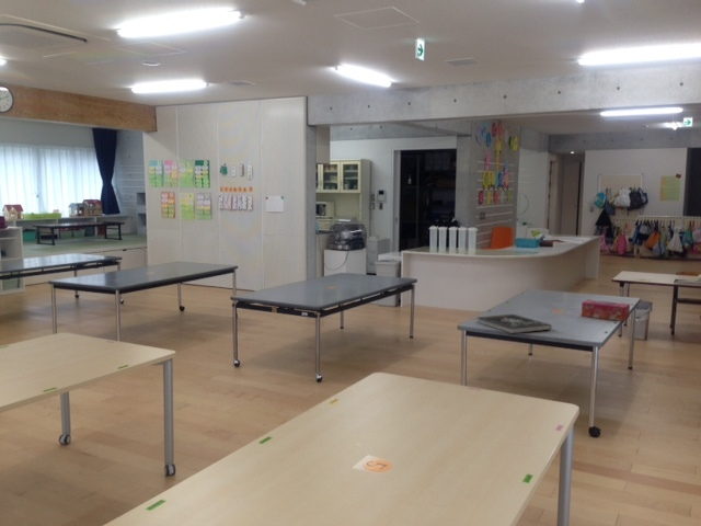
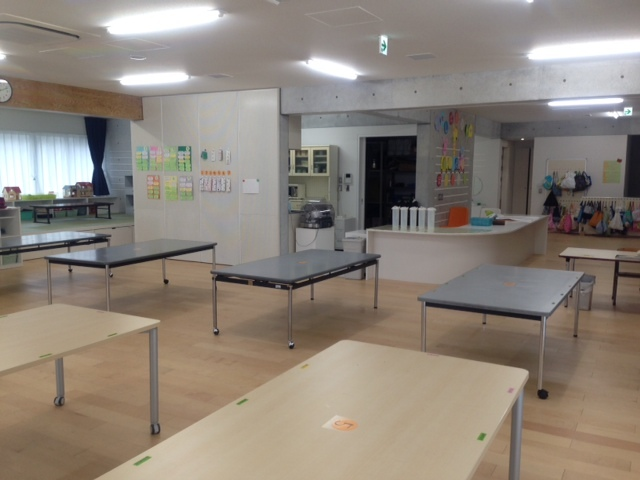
- tissue box [581,299,631,322]
- book [476,313,553,334]
